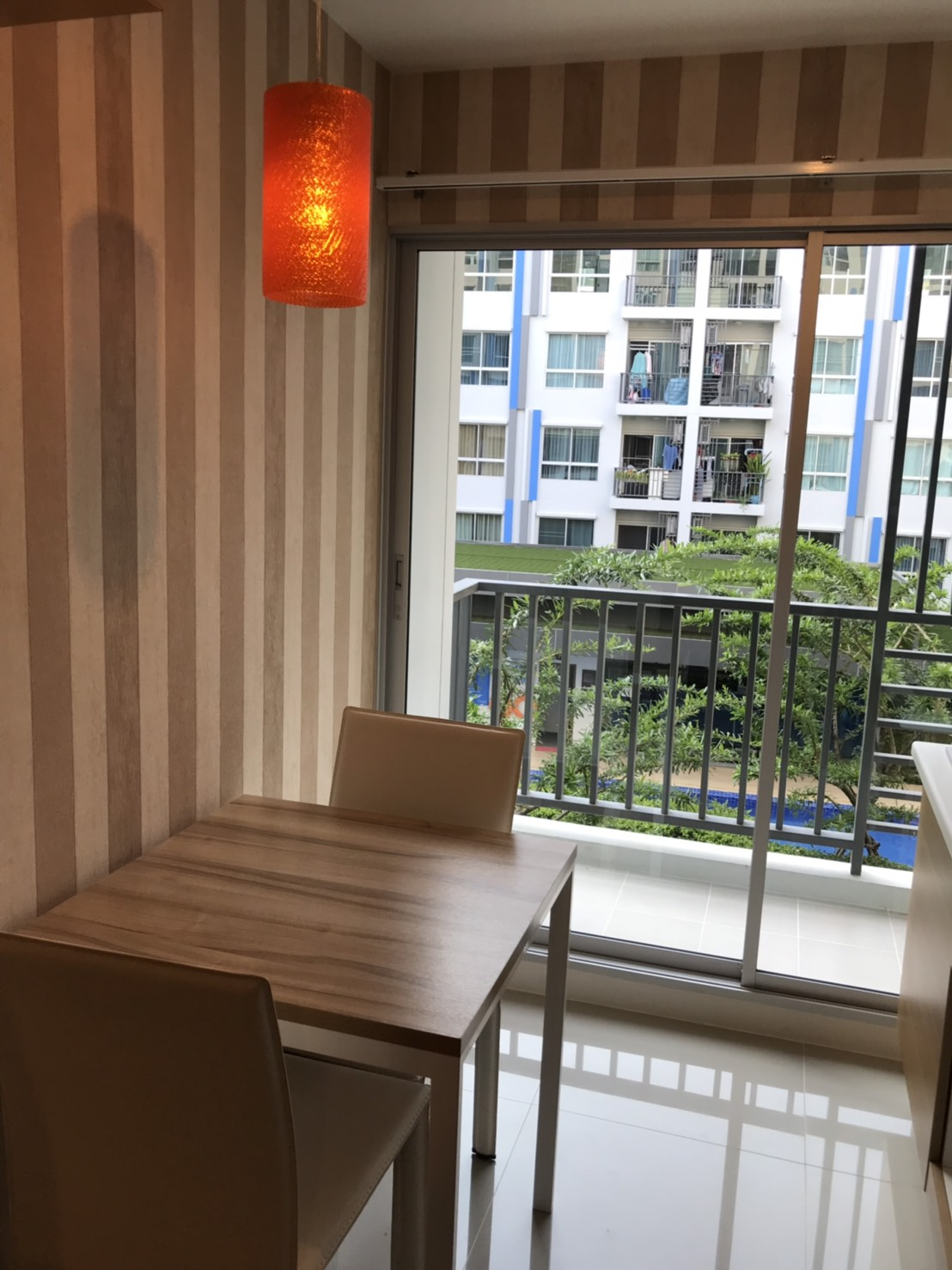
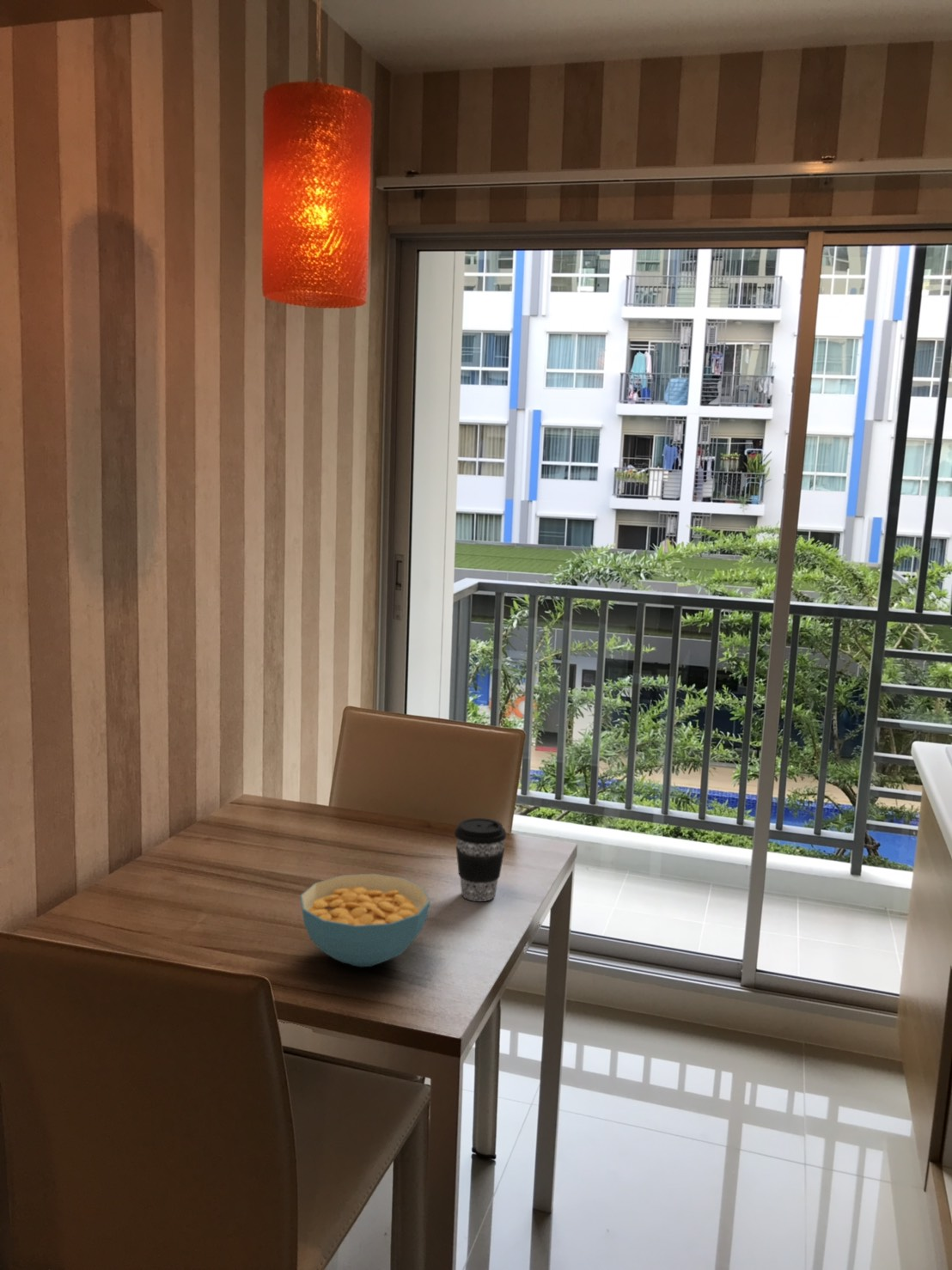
+ coffee cup [454,817,507,902]
+ cereal bowl [299,873,431,968]
